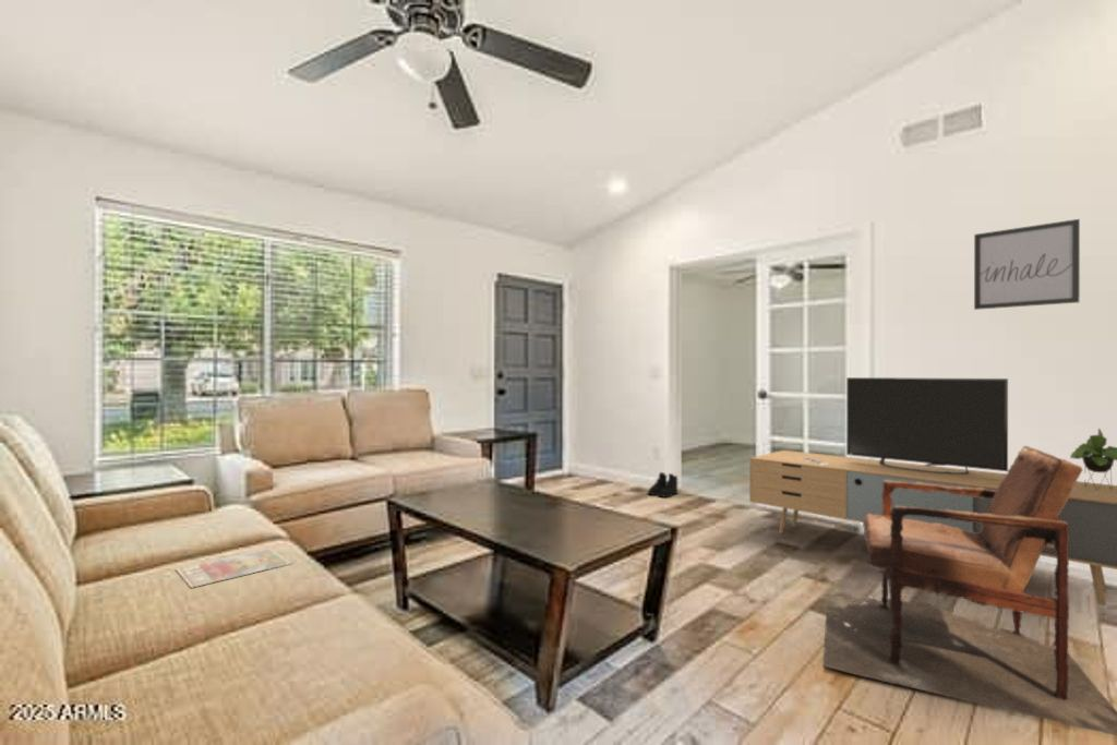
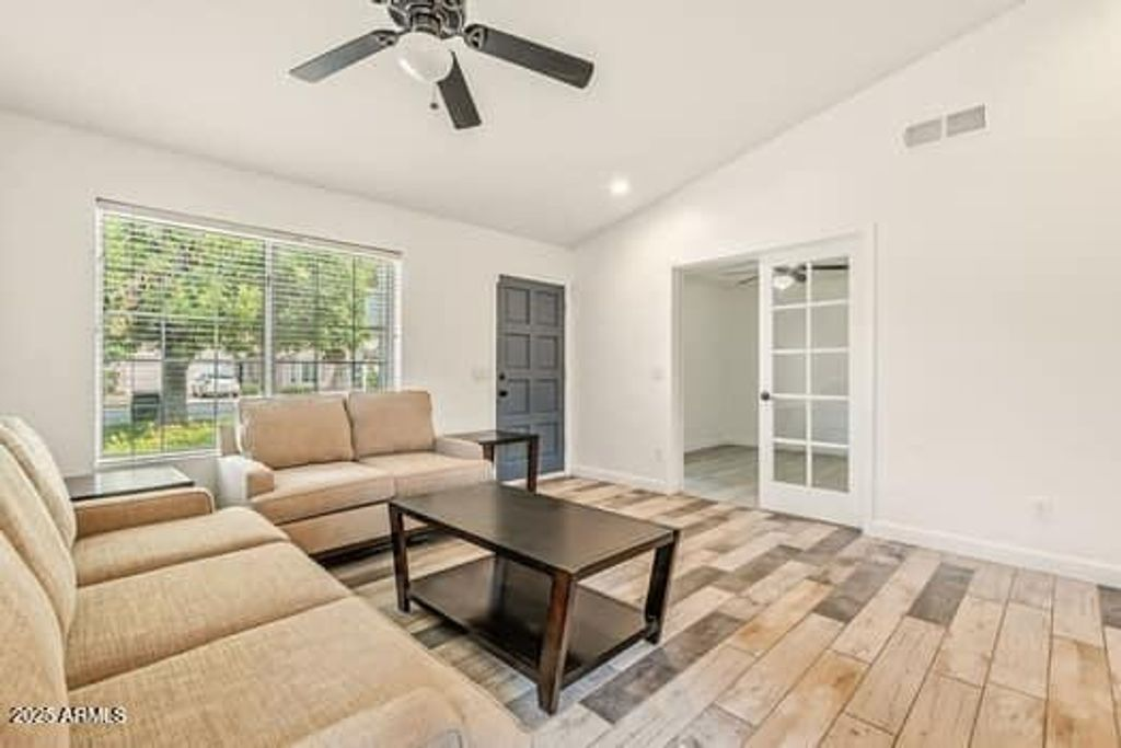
- media console [748,376,1117,606]
- armchair [822,445,1117,737]
- magazine [175,548,293,589]
- wall art [973,218,1081,311]
- boots [647,471,678,498]
